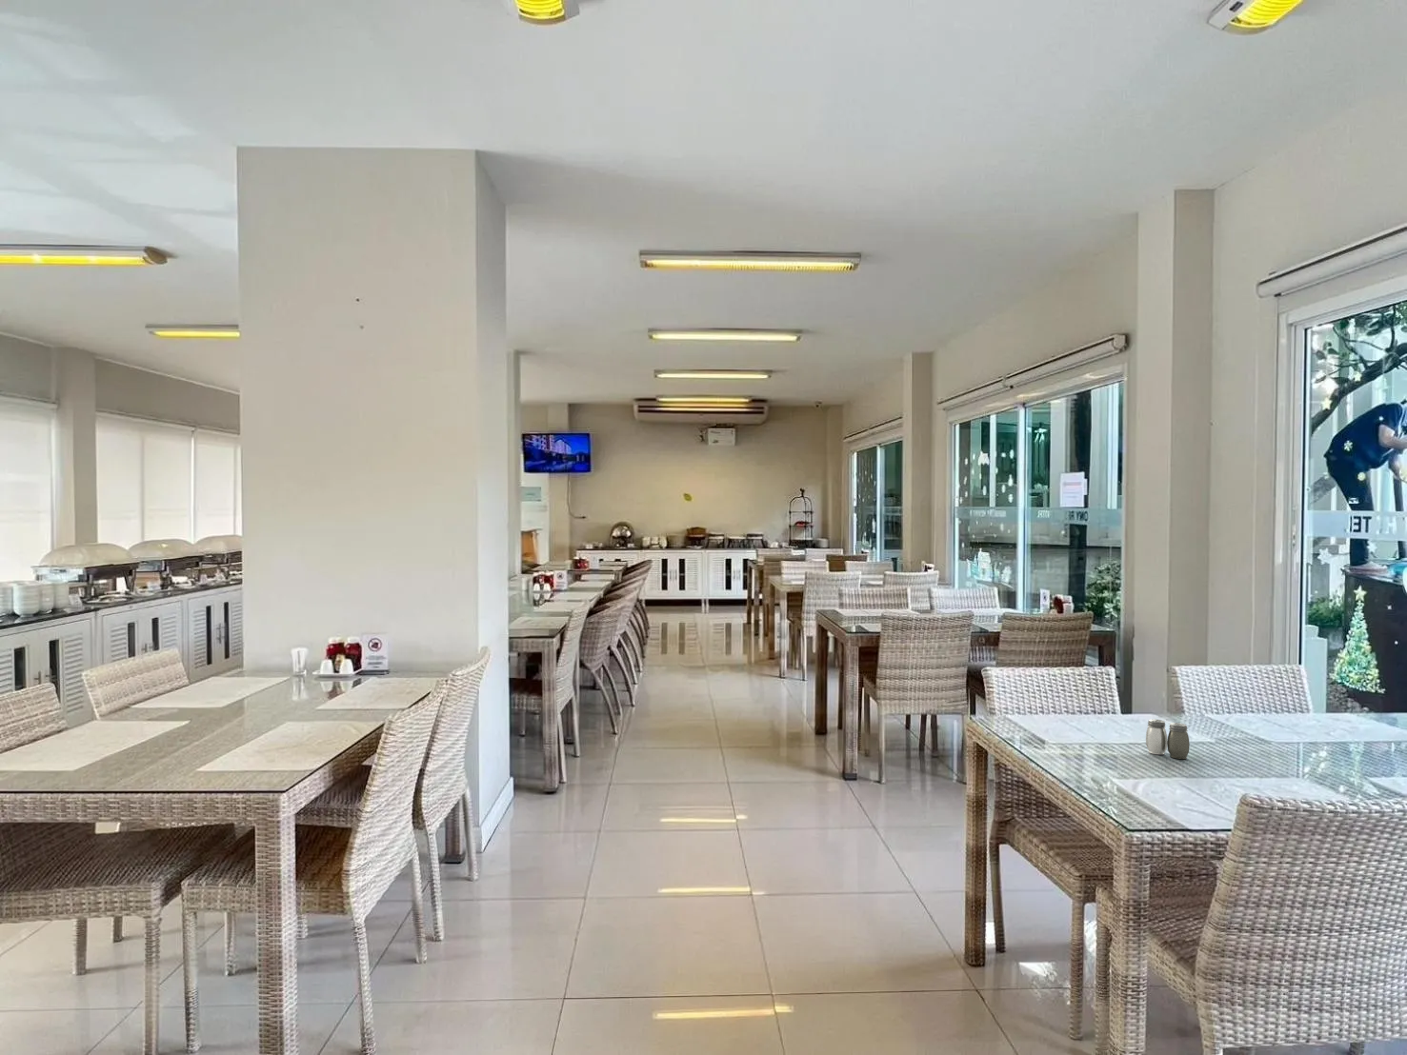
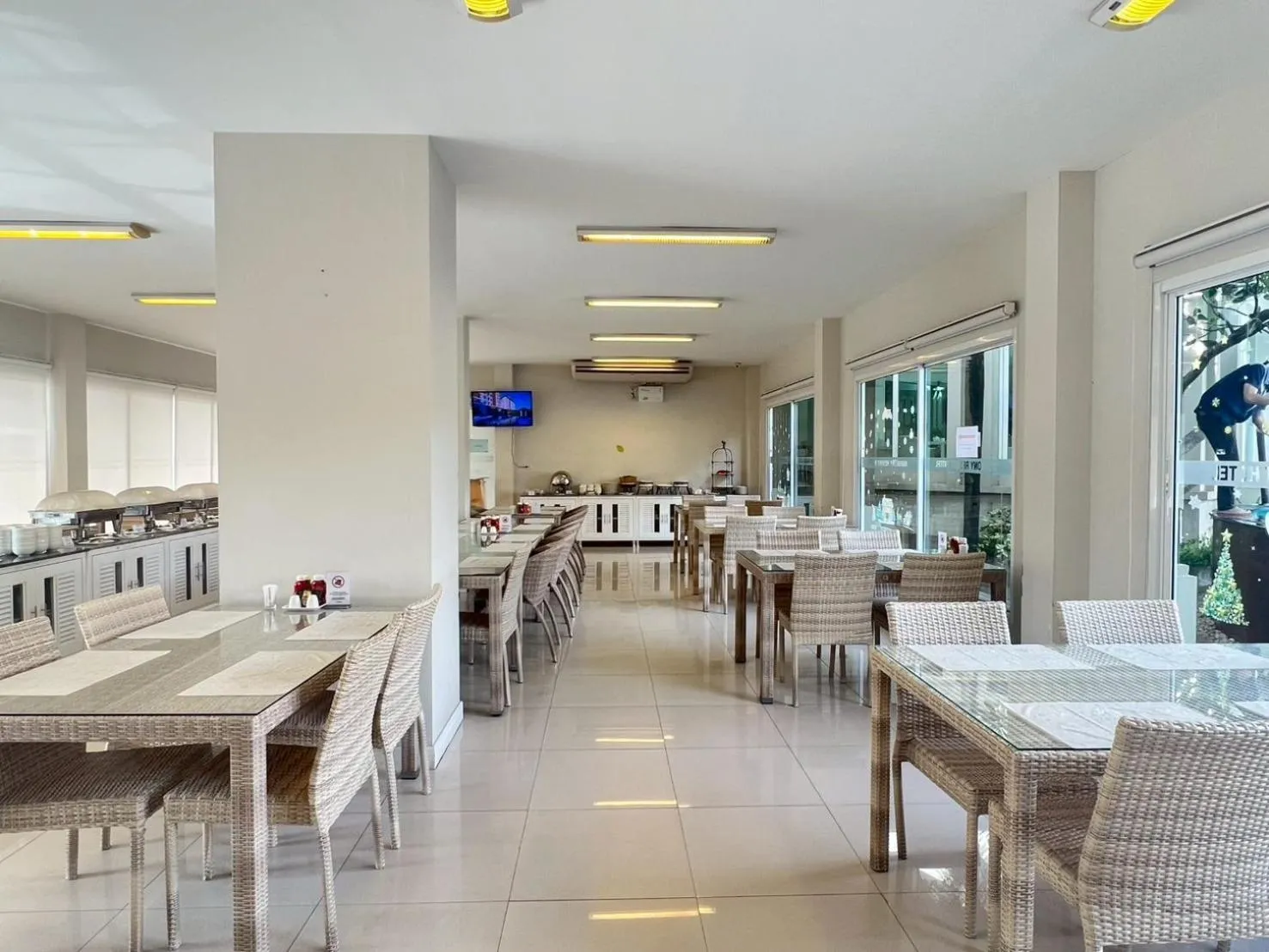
- salt and pepper shaker [1145,718,1191,760]
